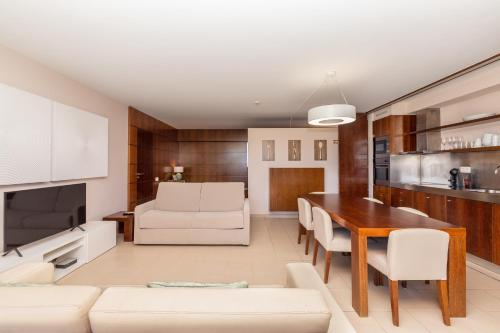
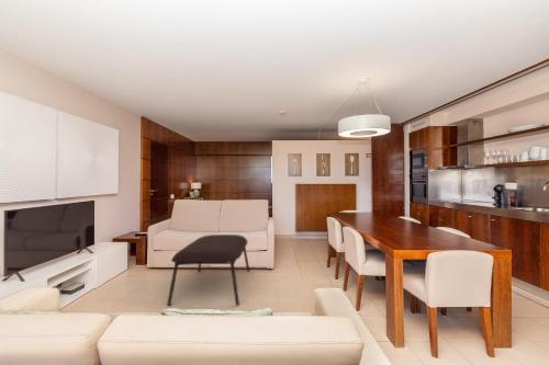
+ coffee table [166,233,250,307]
